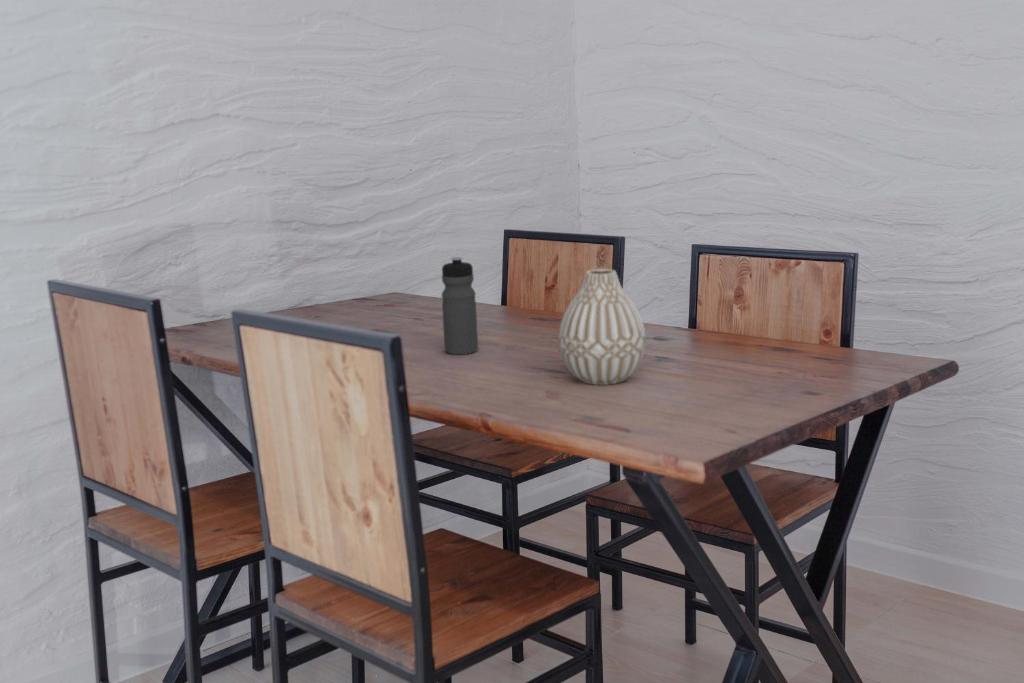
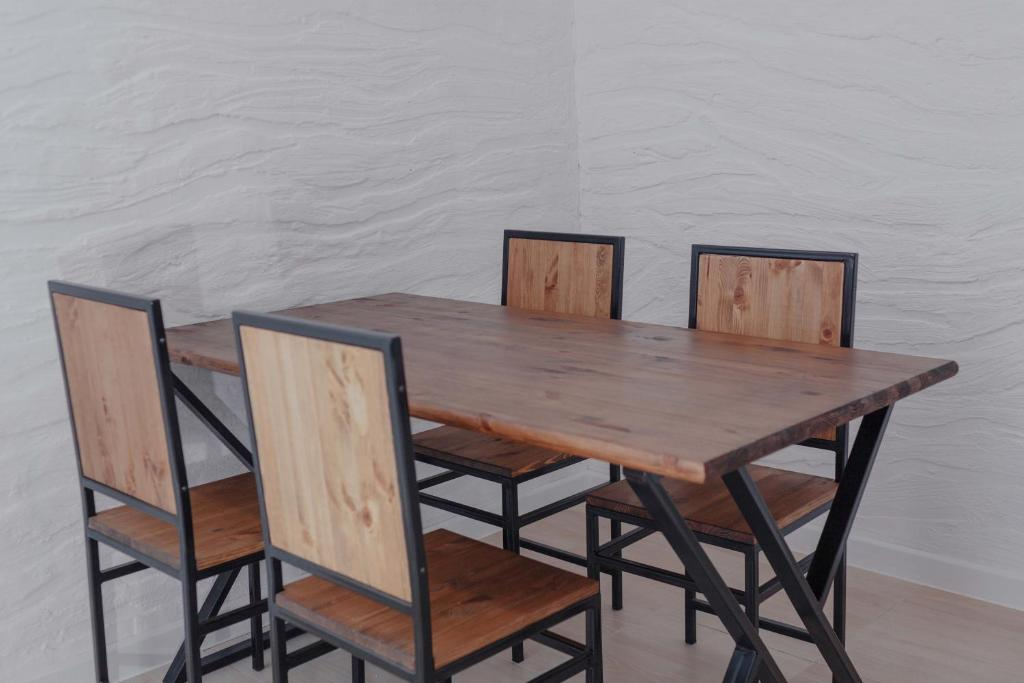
- vase [557,268,647,386]
- water bottle [441,256,479,356]
